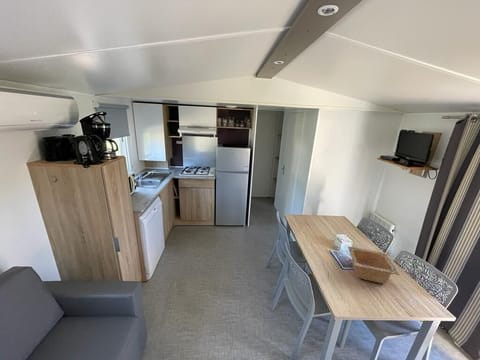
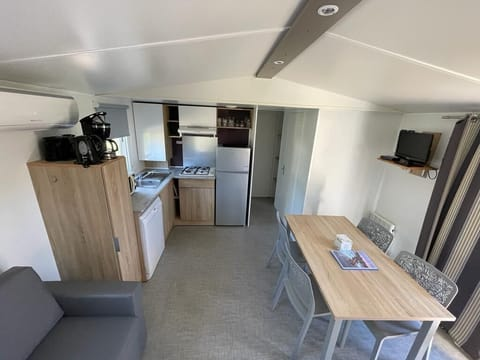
- serving bowl [347,245,401,284]
